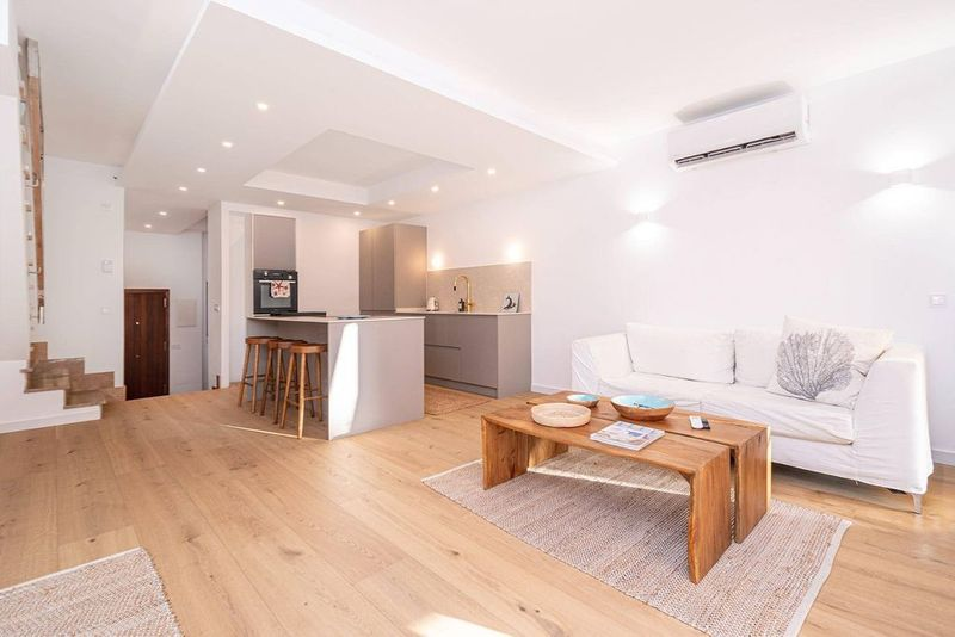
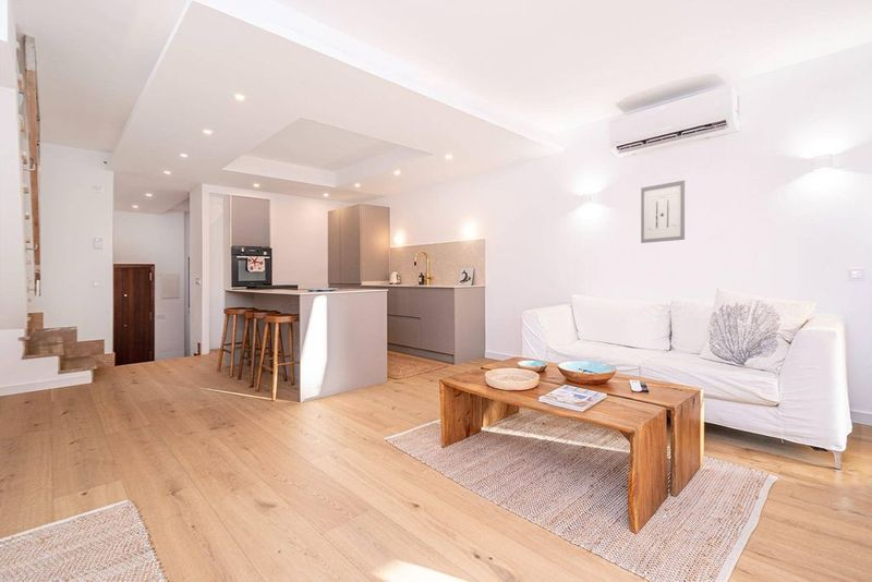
+ wall art [640,180,686,244]
